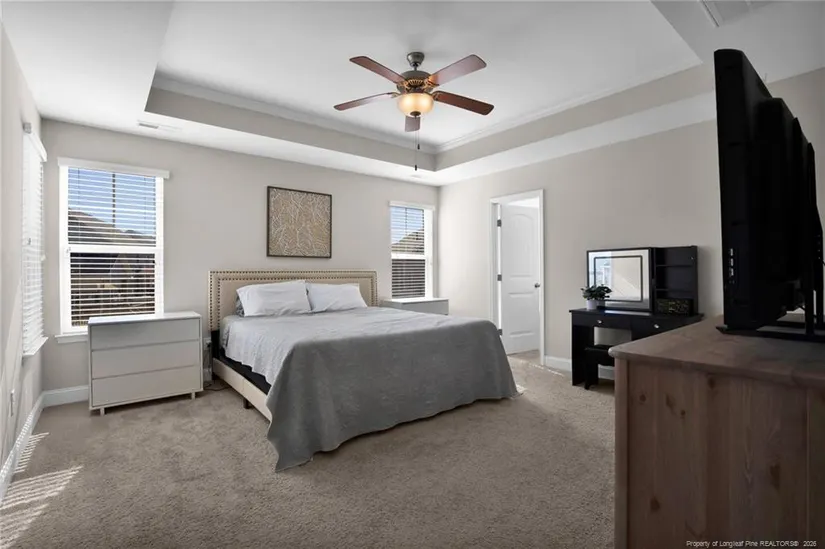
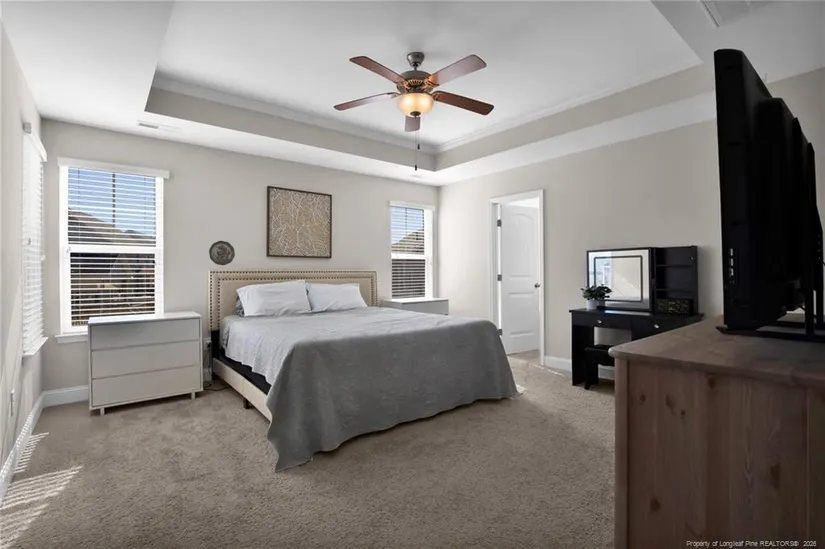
+ decorative plate [208,240,236,266]
